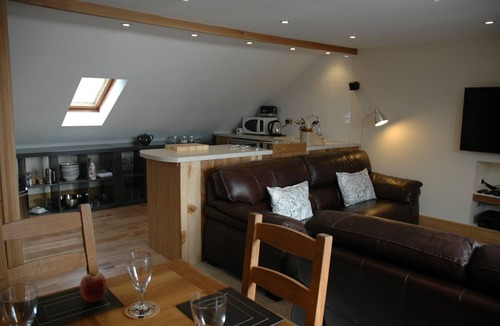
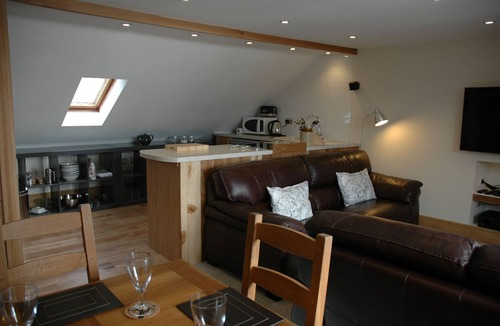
- apple [79,271,108,303]
